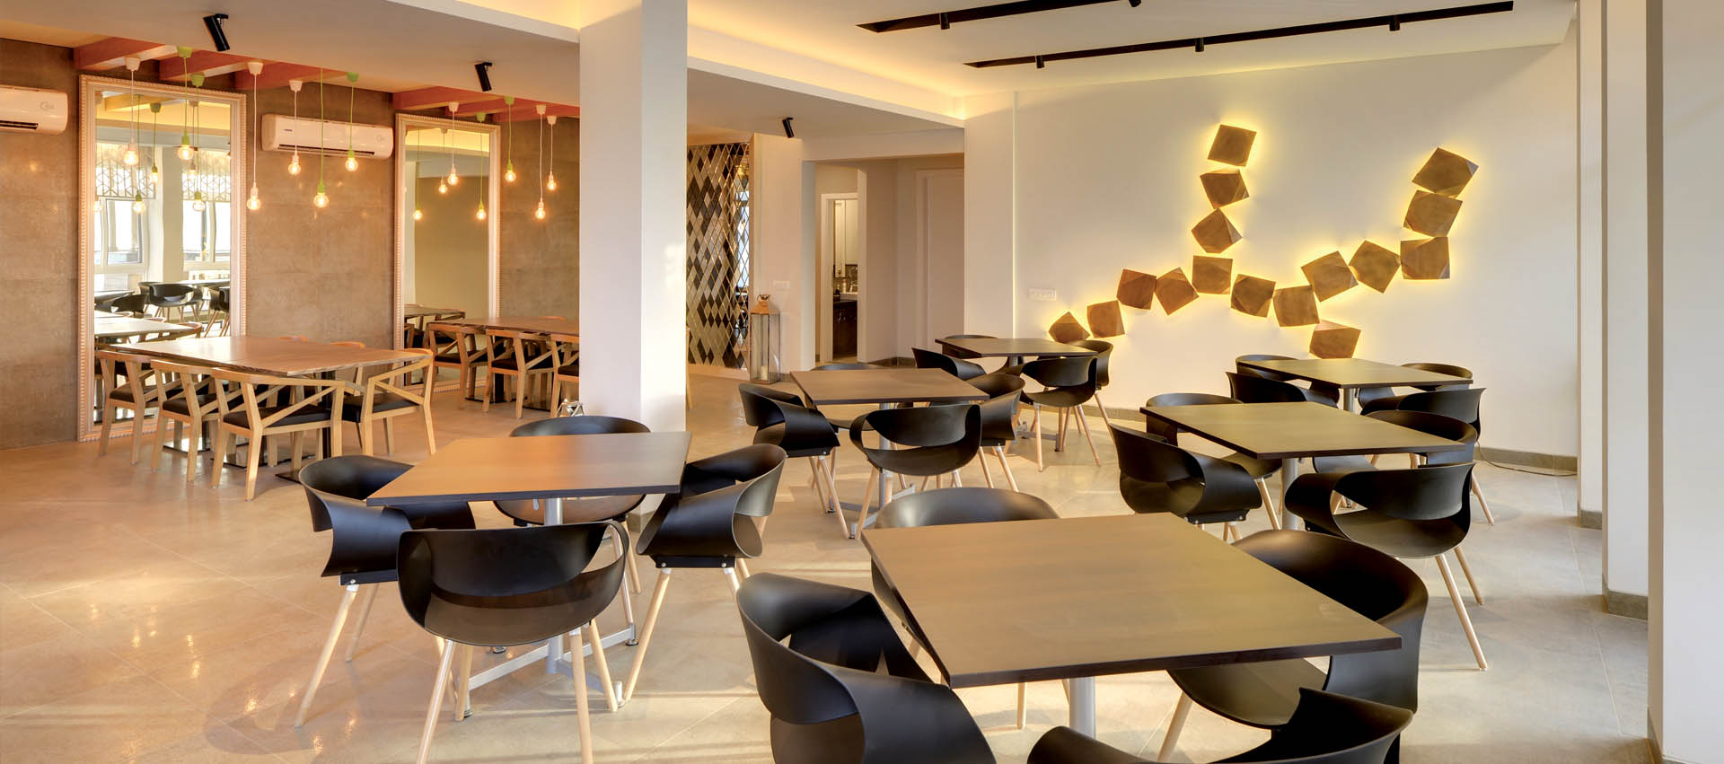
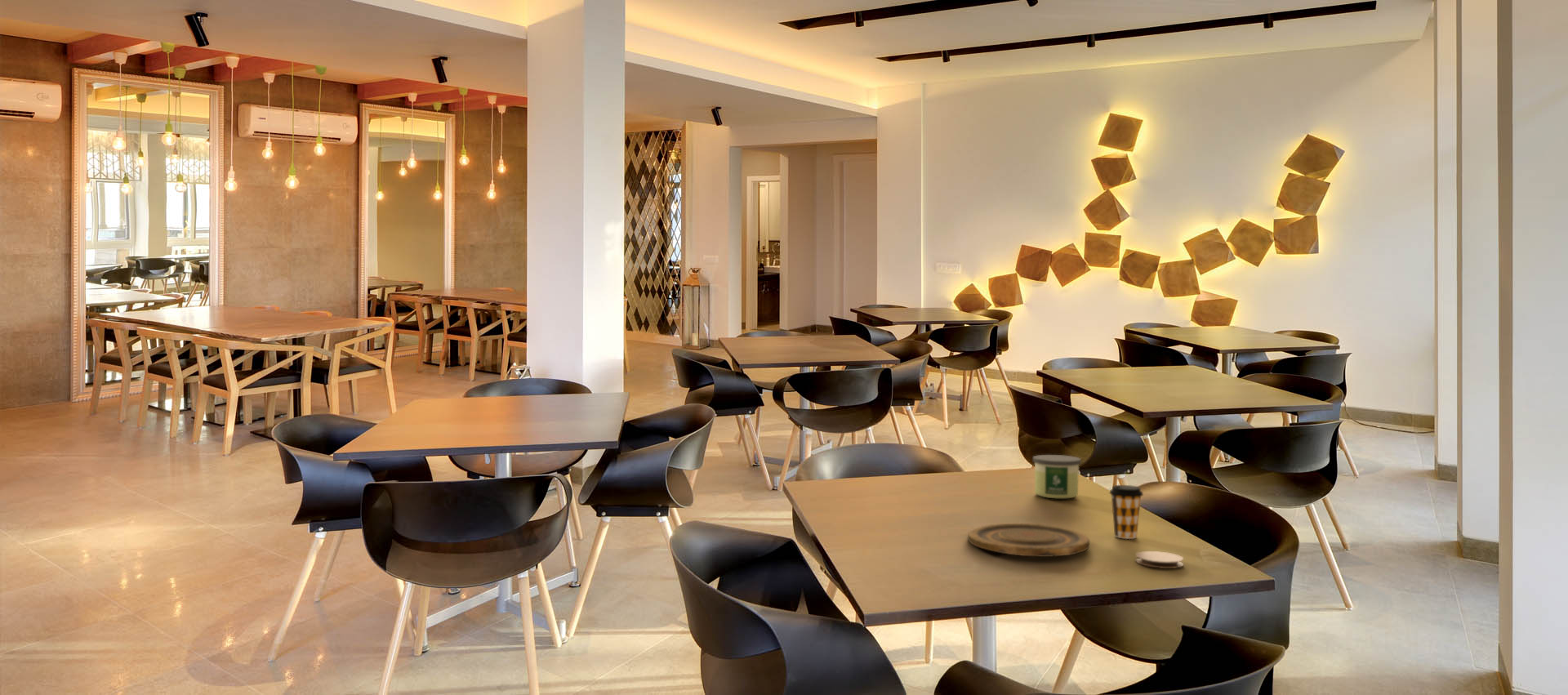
+ coffee cup [1108,484,1144,540]
+ coaster [1135,550,1184,569]
+ candle [1032,454,1081,499]
+ plate [967,523,1090,558]
